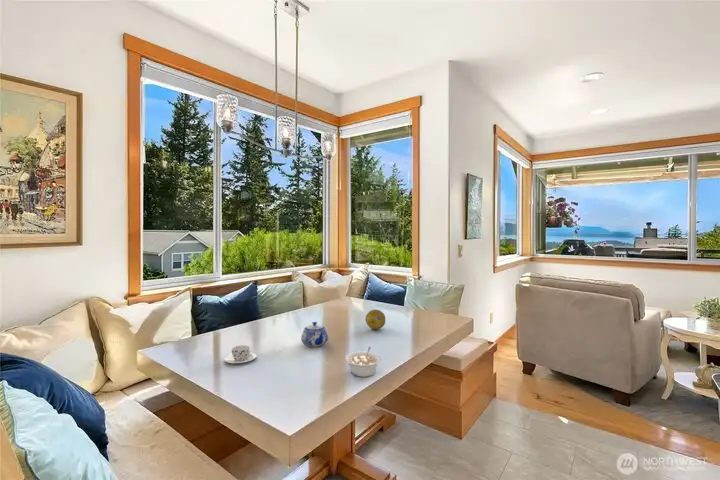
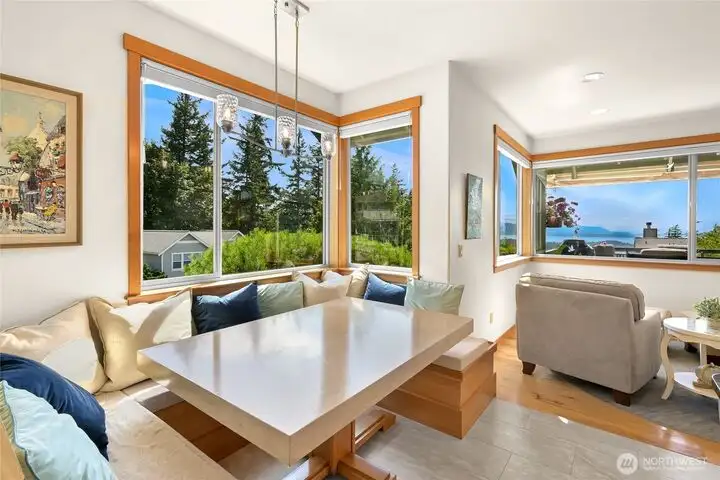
- teapot [300,321,329,348]
- legume [344,346,382,378]
- teacup [223,344,258,364]
- fruit [364,309,386,330]
